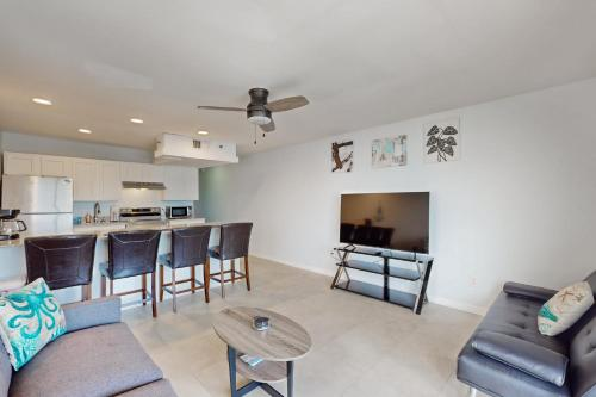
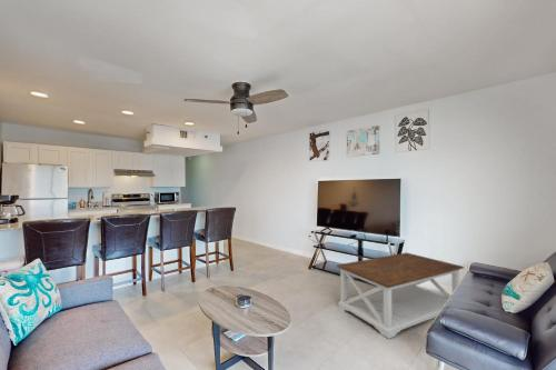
+ coffee table [336,251,465,340]
